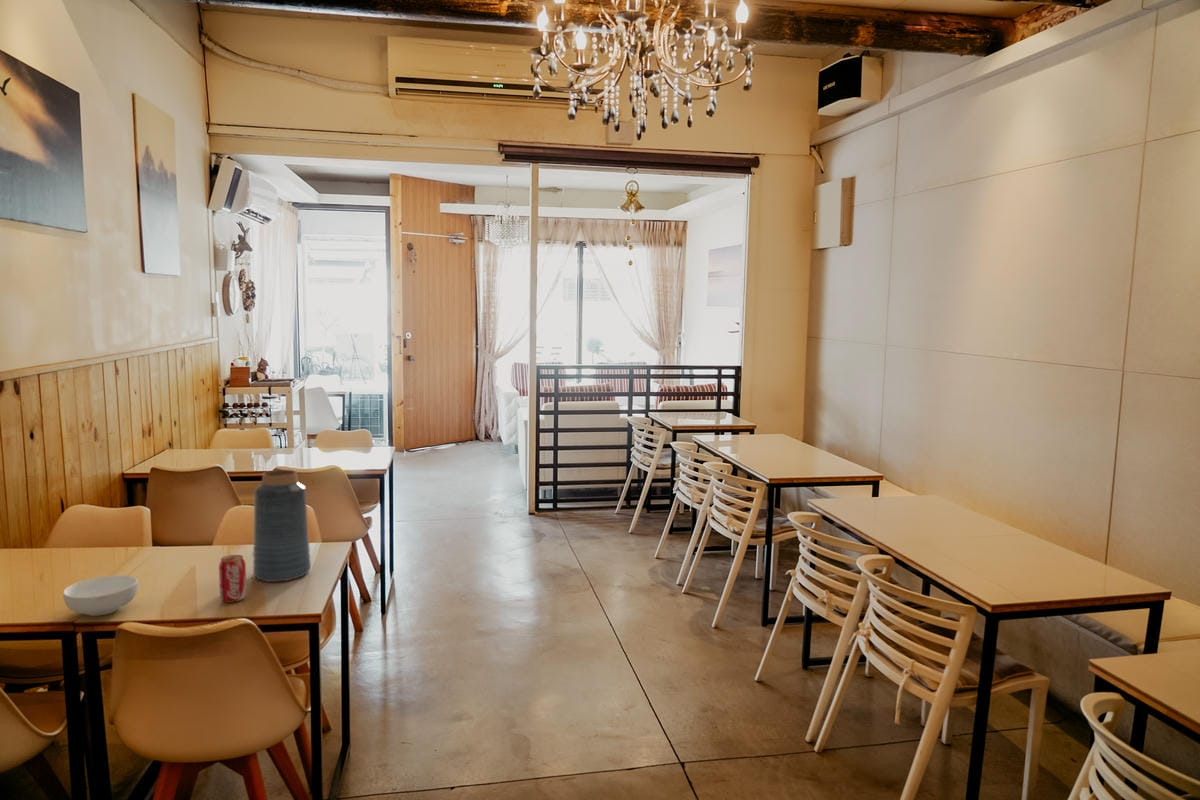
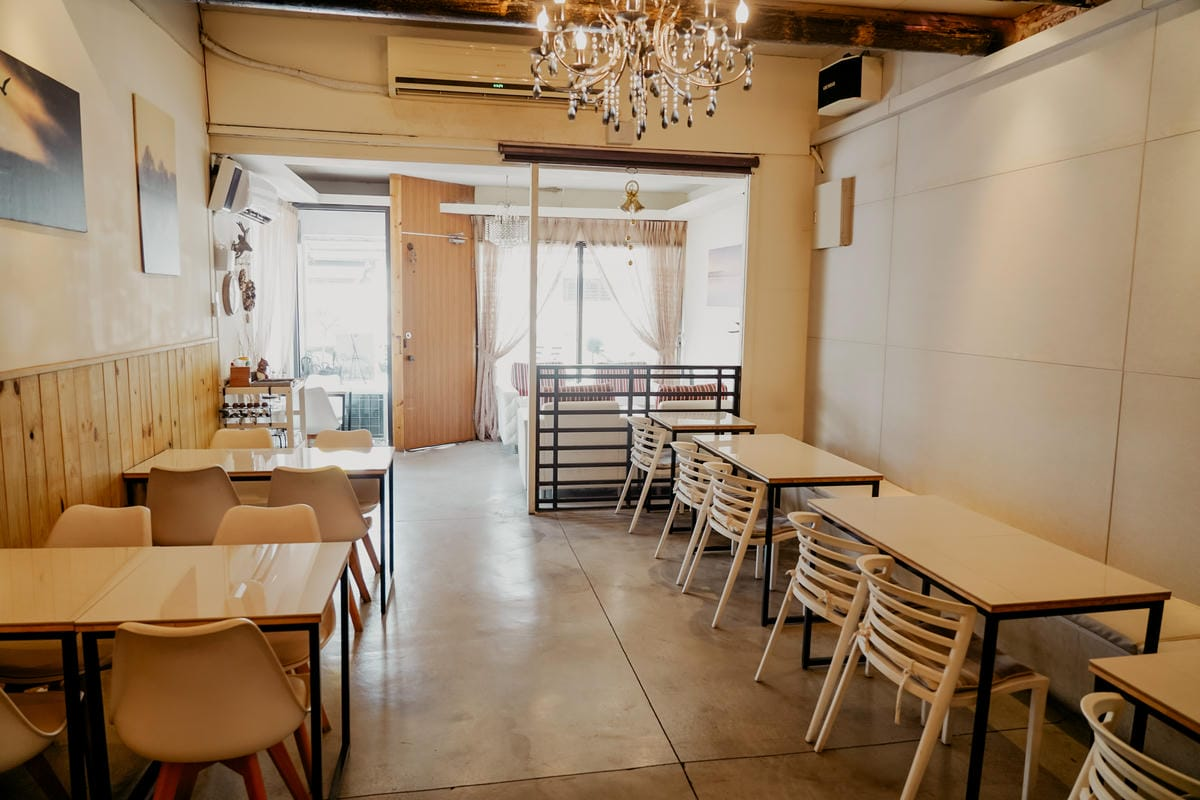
- vase [252,469,312,583]
- beverage can [218,554,247,604]
- cereal bowl [62,574,139,617]
